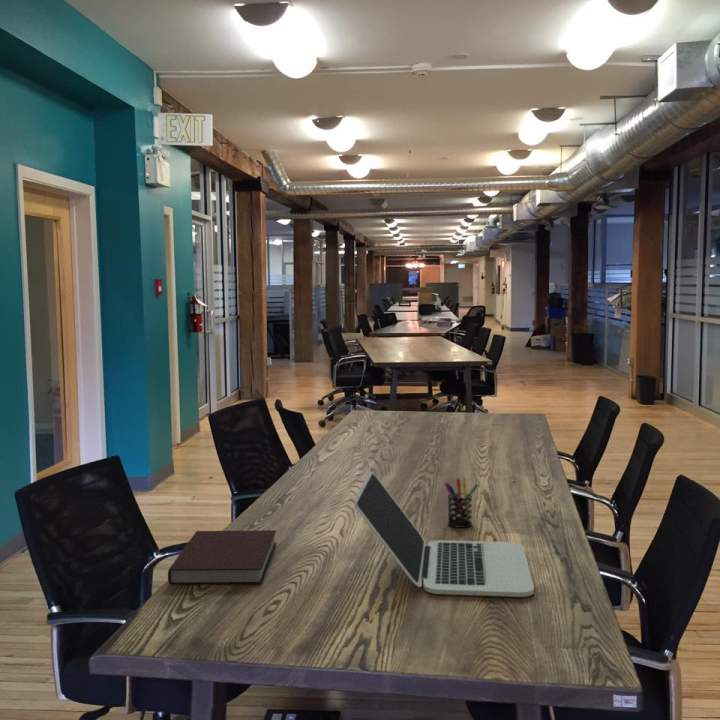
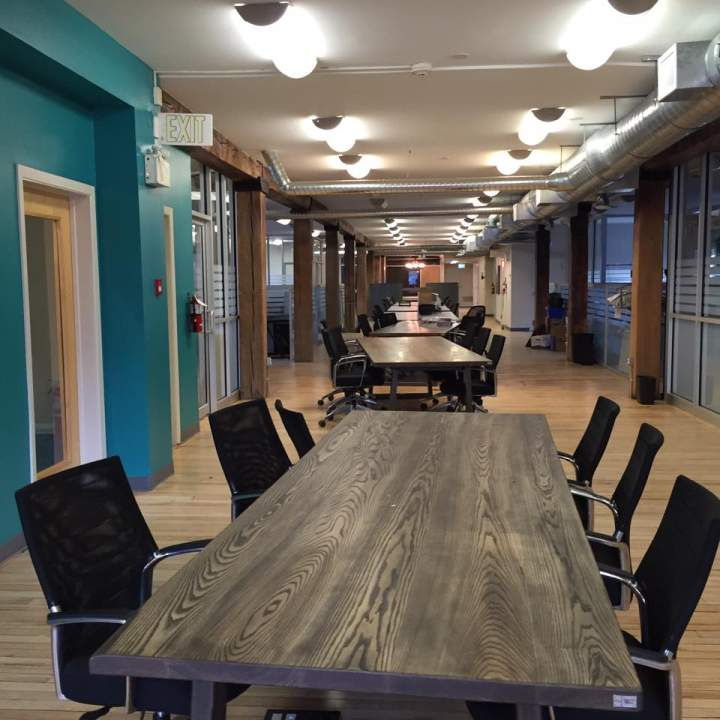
- notebook [167,529,278,585]
- laptop [354,470,535,598]
- pen holder [443,476,480,529]
